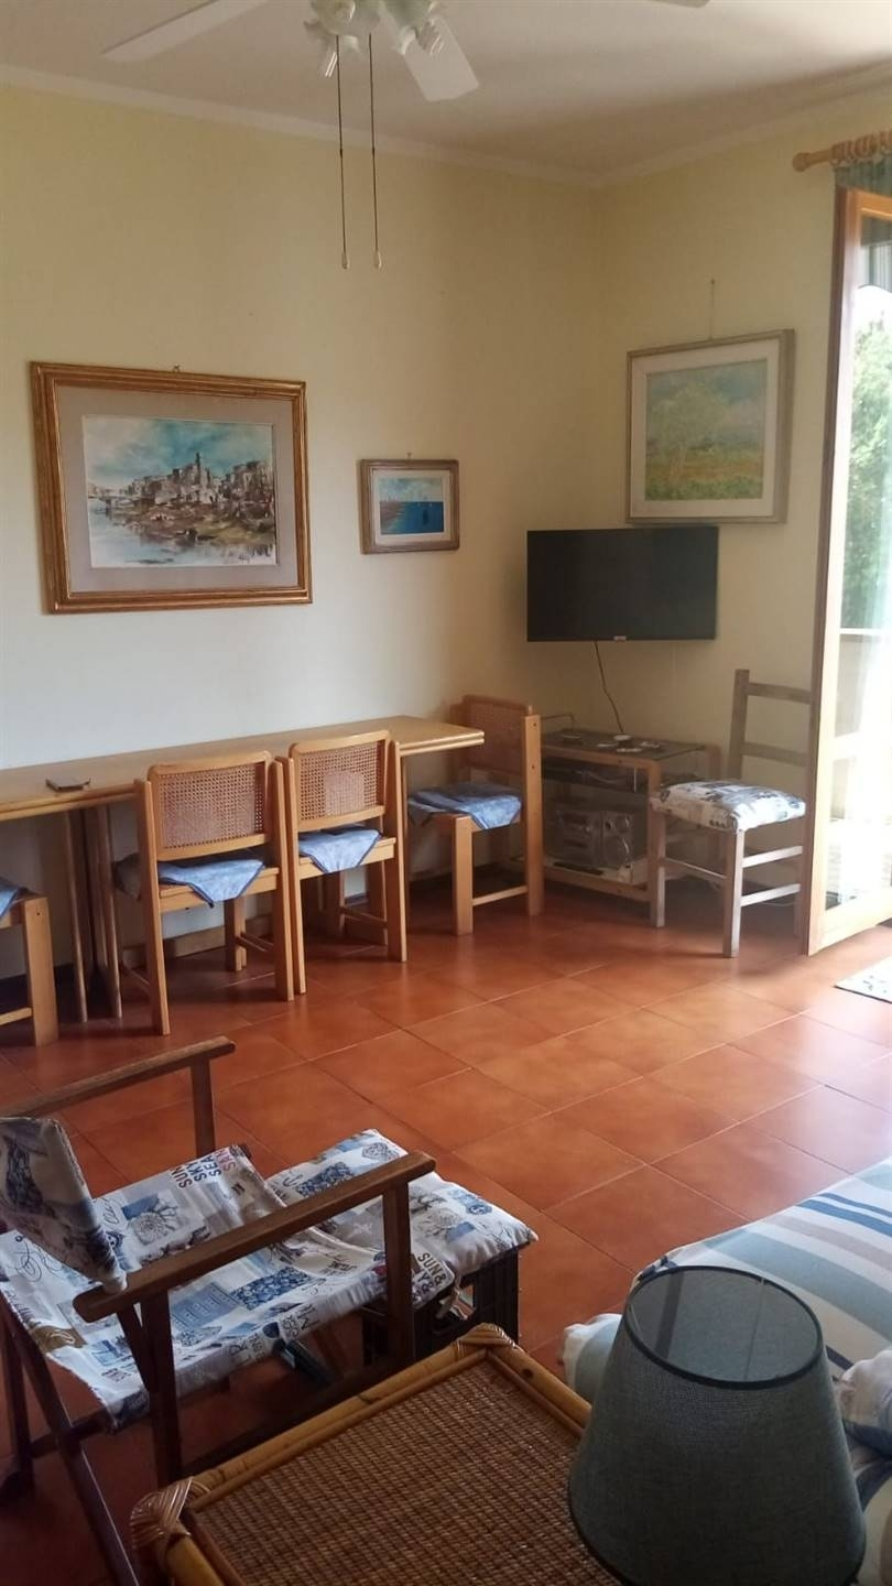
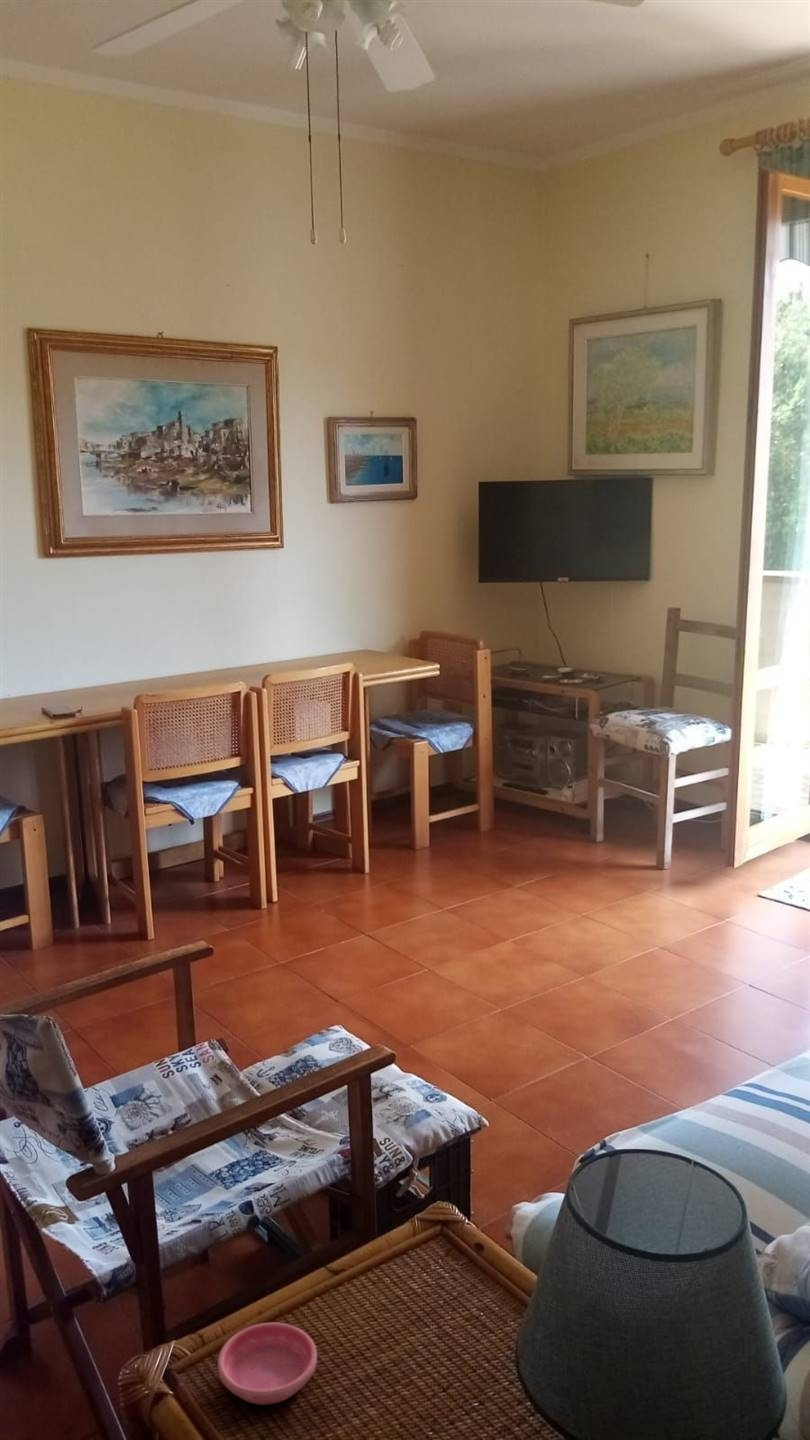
+ saucer [217,1322,318,1405]
